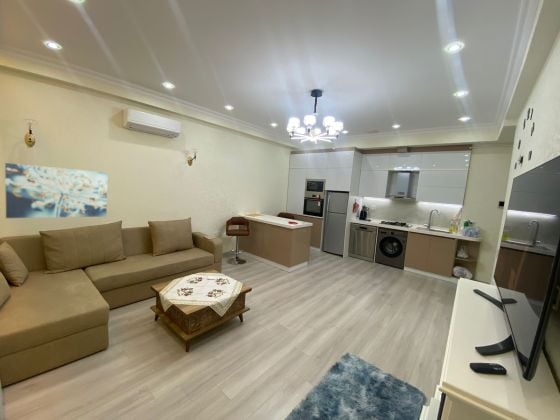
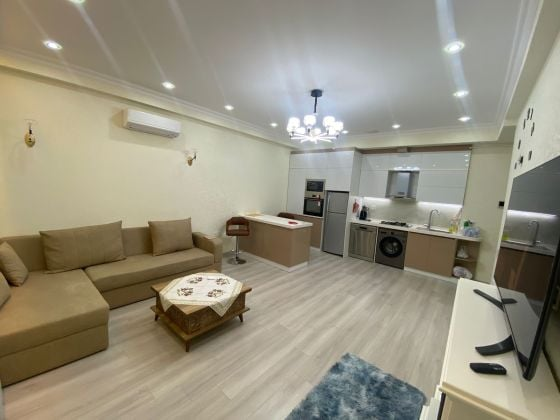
- wall art [4,162,109,219]
